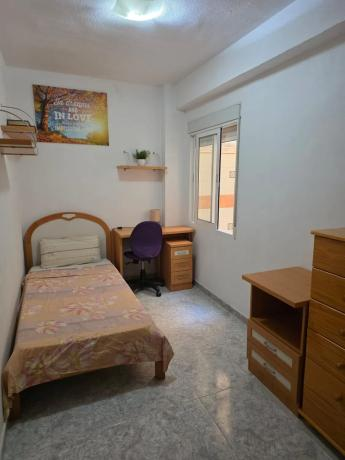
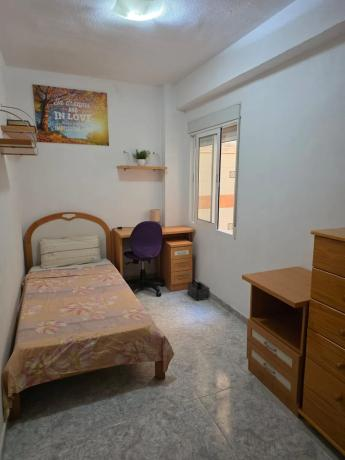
+ storage bin [187,281,211,301]
